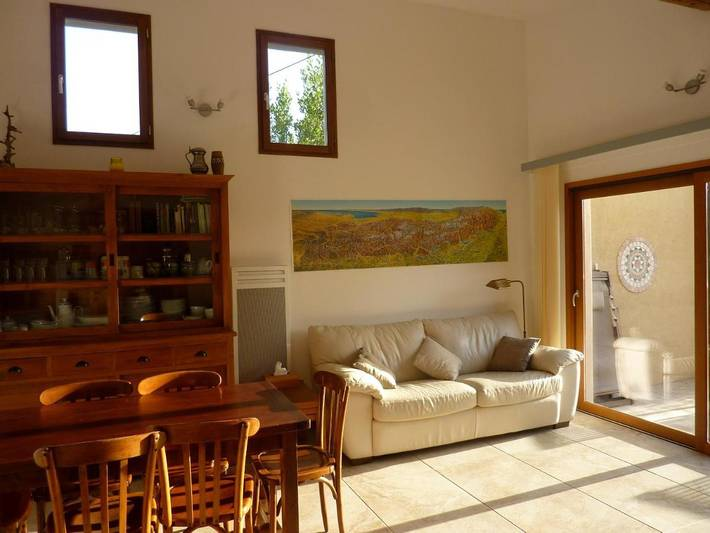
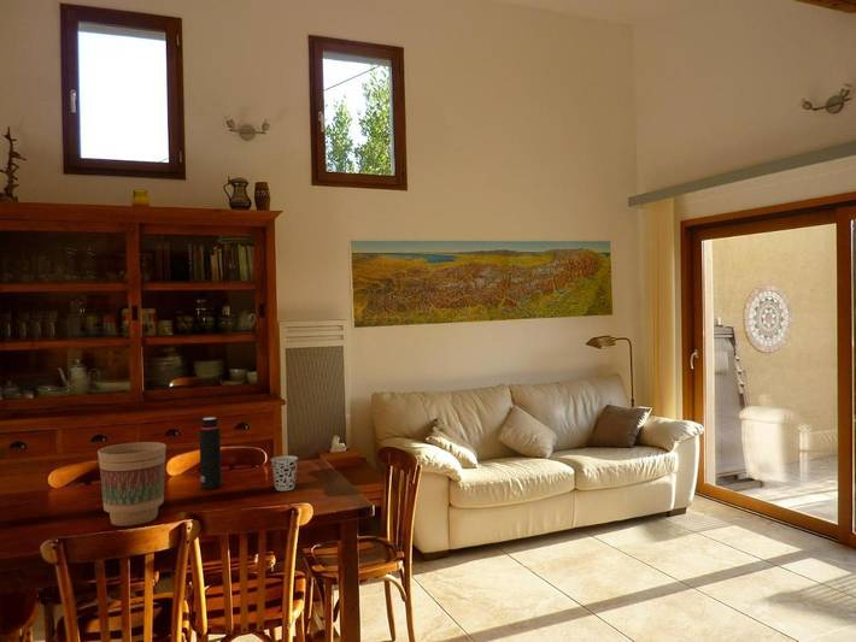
+ flower pot [96,441,168,528]
+ cup [270,454,299,491]
+ water bottle [198,417,223,490]
